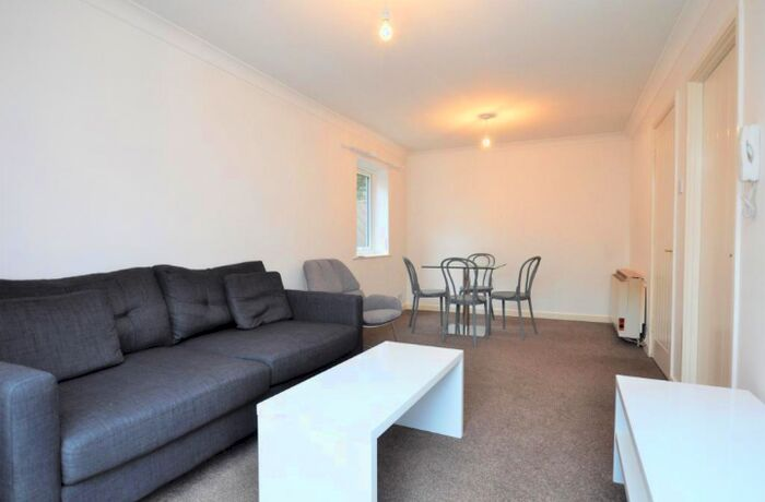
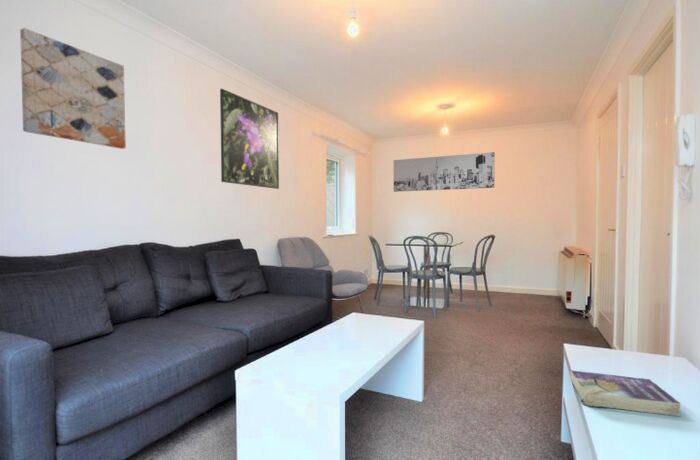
+ wall art [19,27,127,150]
+ wall art [393,151,496,193]
+ book [569,369,681,418]
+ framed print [219,88,280,190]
